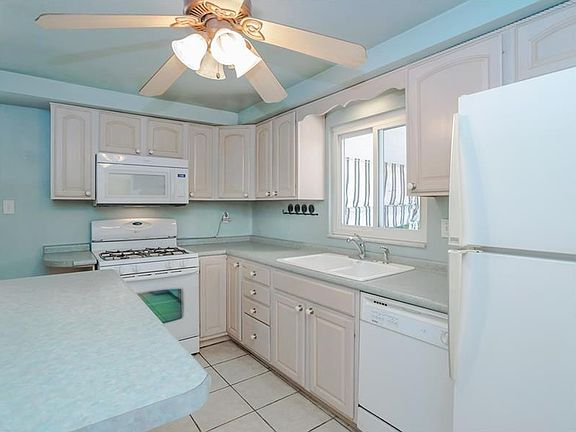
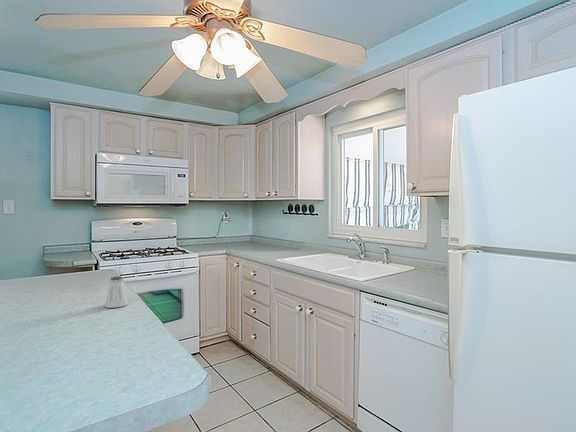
+ saltshaker [104,275,129,309]
